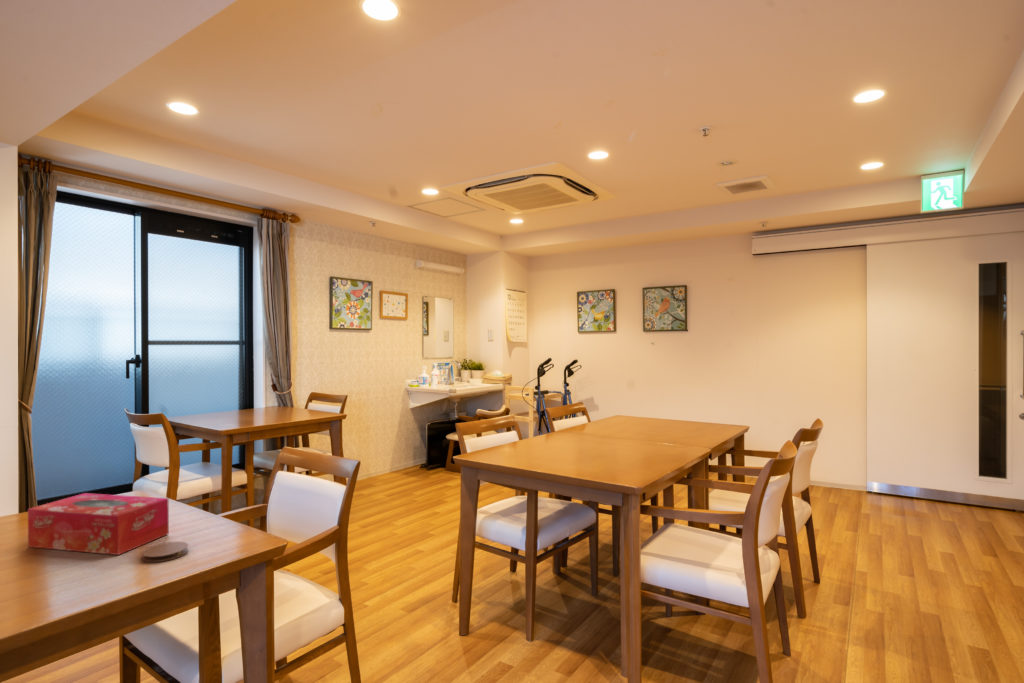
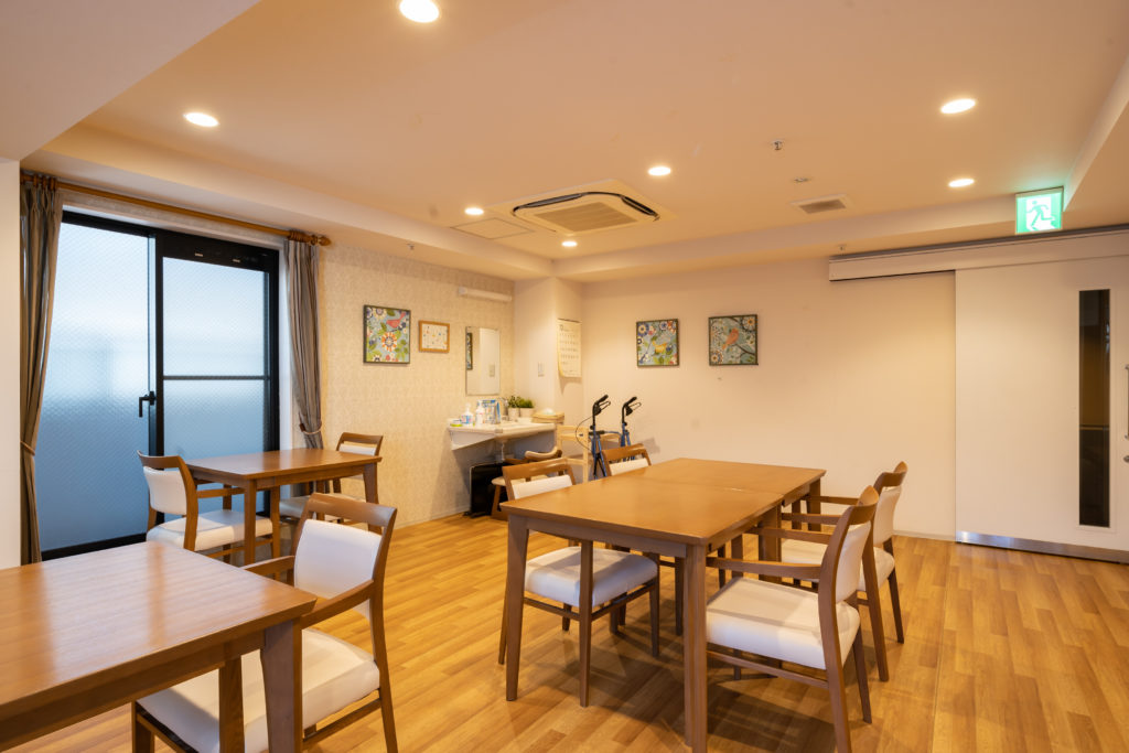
- tissue box [27,492,170,556]
- coaster [141,541,189,563]
